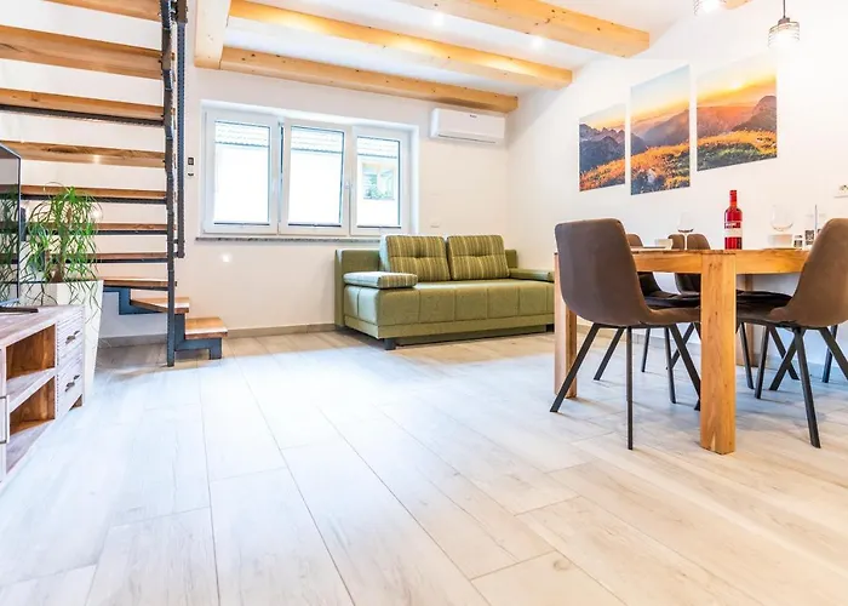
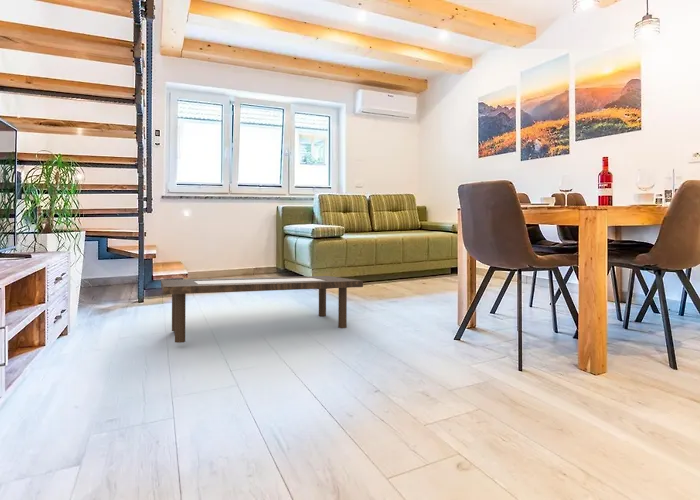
+ coffee table [160,275,364,344]
